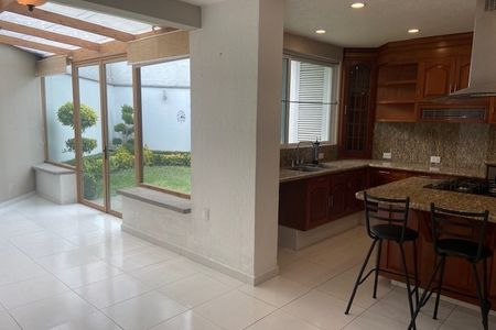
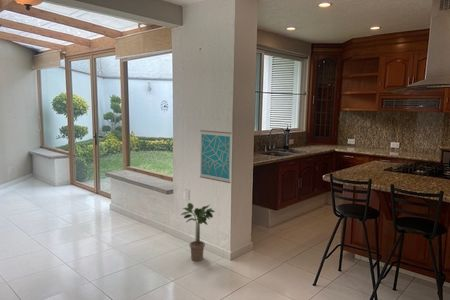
+ wall art [199,129,233,184]
+ potted plant [180,202,216,262]
